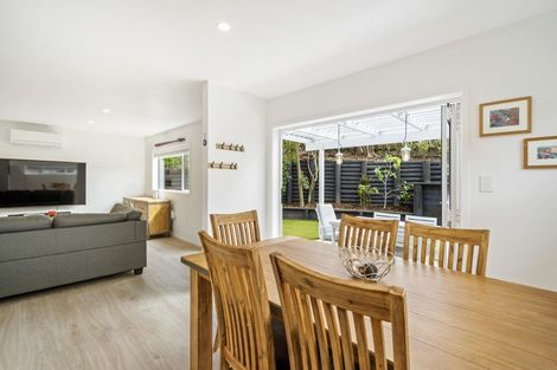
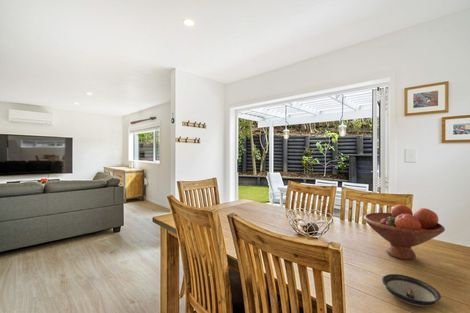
+ fruit bowl [362,203,446,261]
+ saucer [381,273,442,307]
